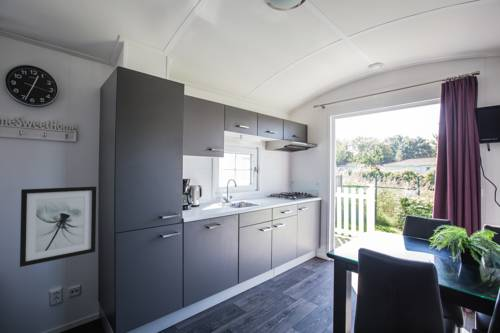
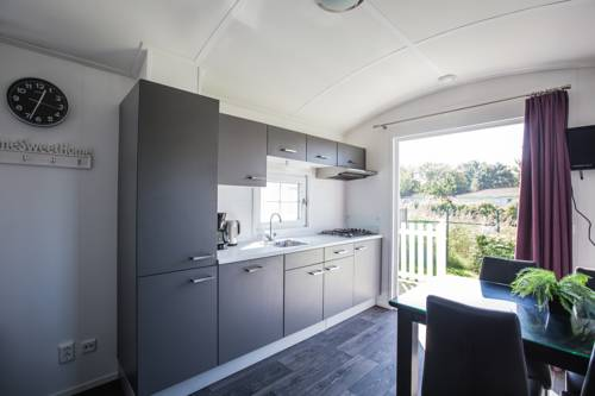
- wall art [19,185,97,268]
